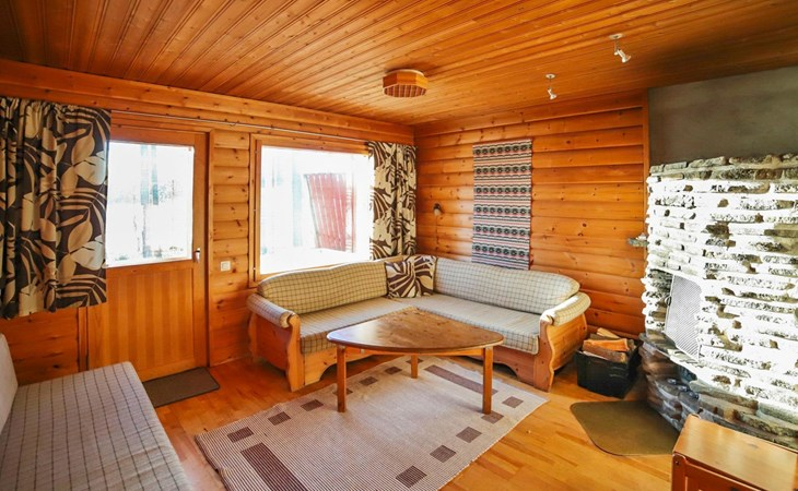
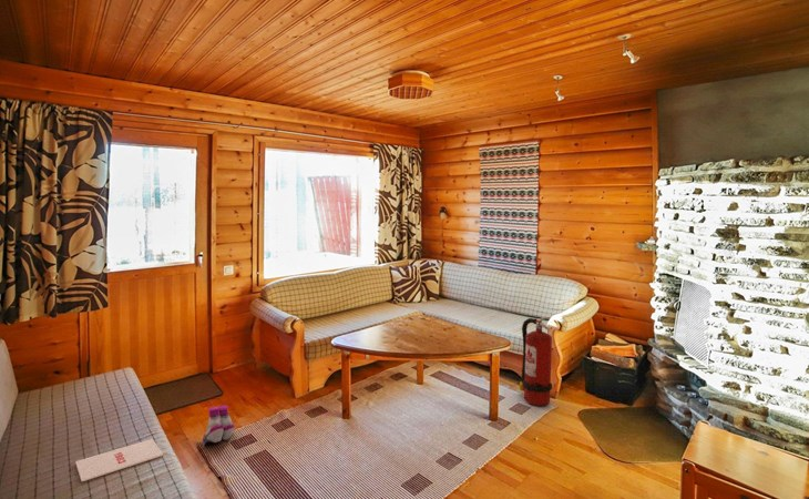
+ fire extinguisher [519,316,553,407]
+ magazine [74,438,164,482]
+ boots [202,405,236,446]
